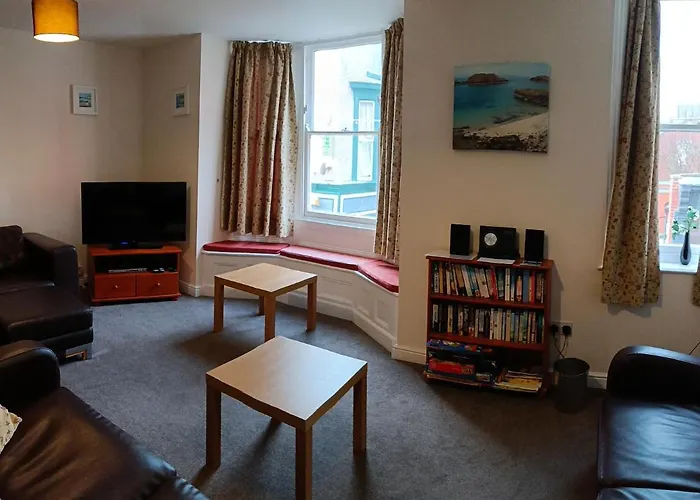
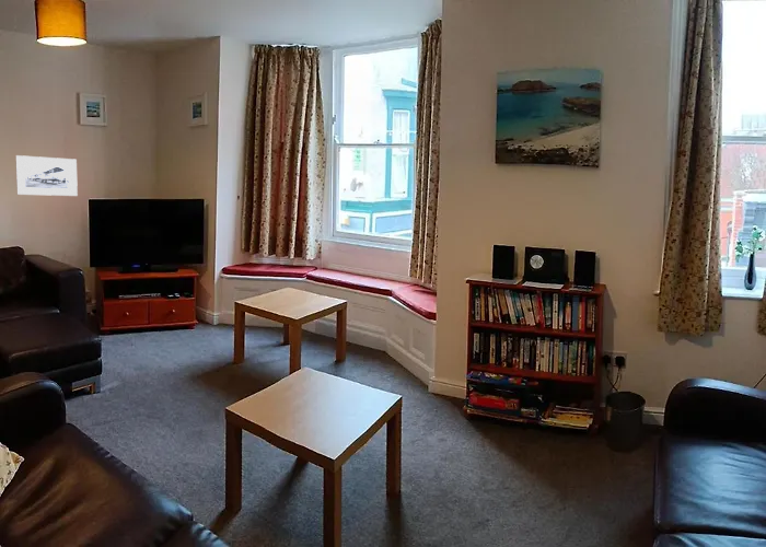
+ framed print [14,154,79,197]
